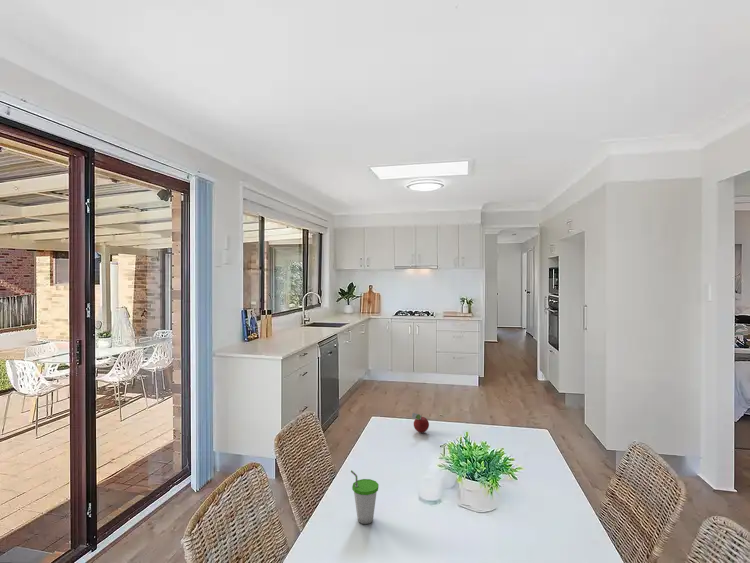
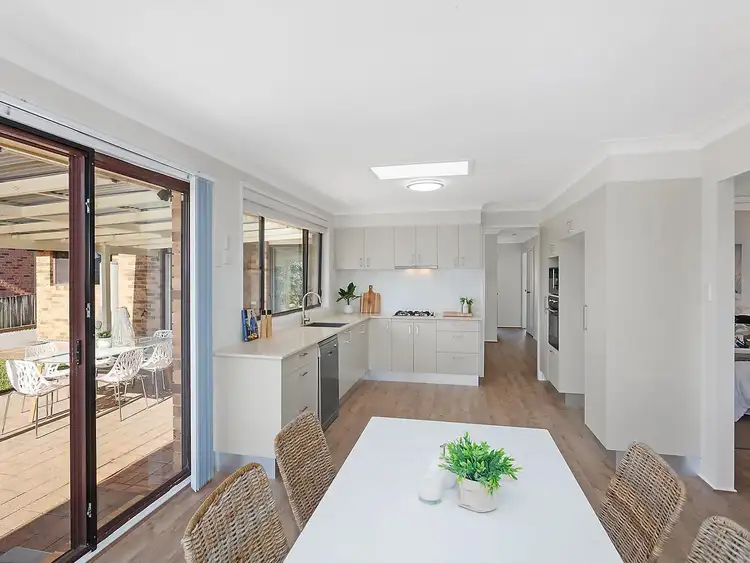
- cup [350,469,380,525]
- fruit [411,412,430,434]
